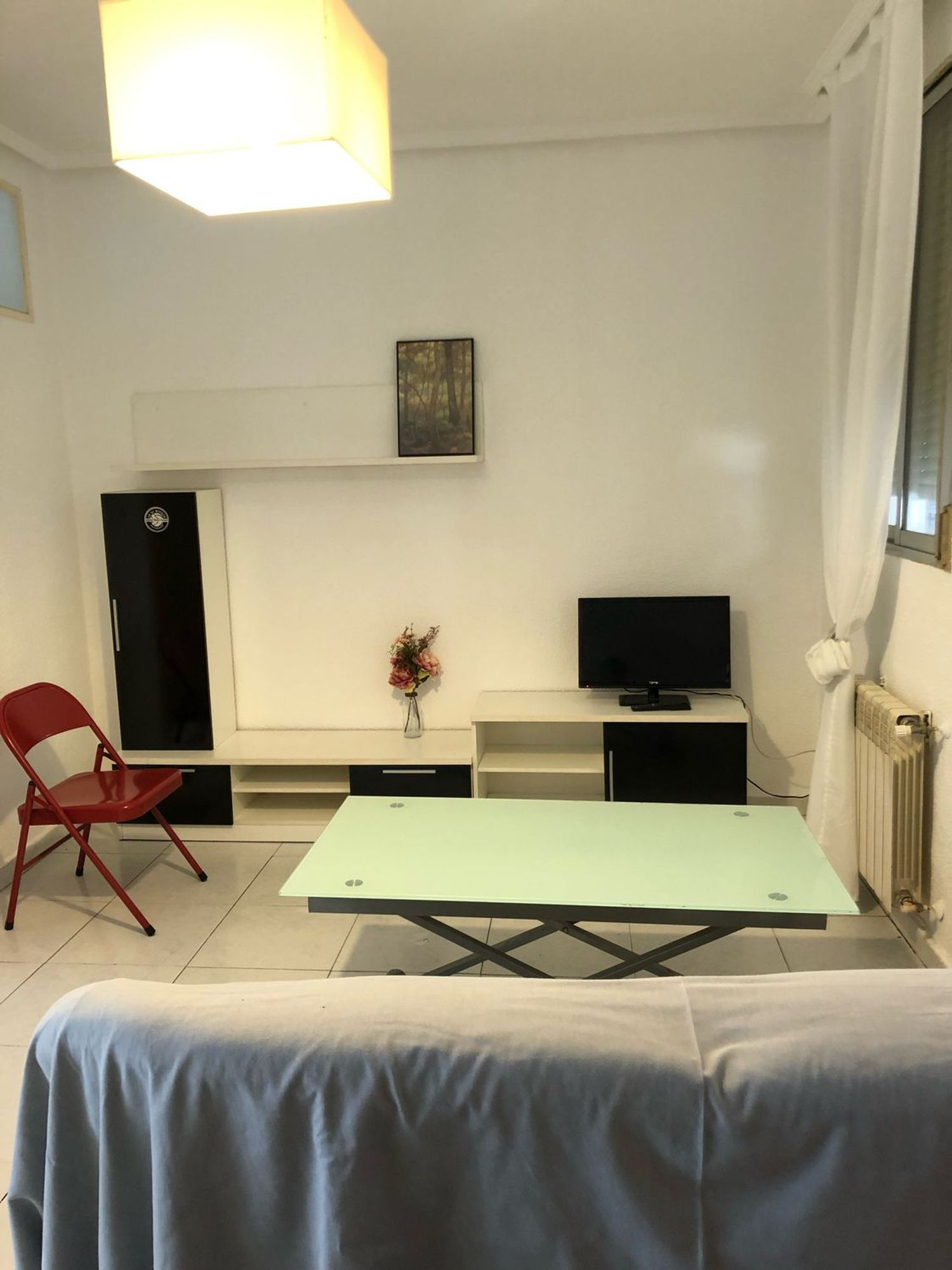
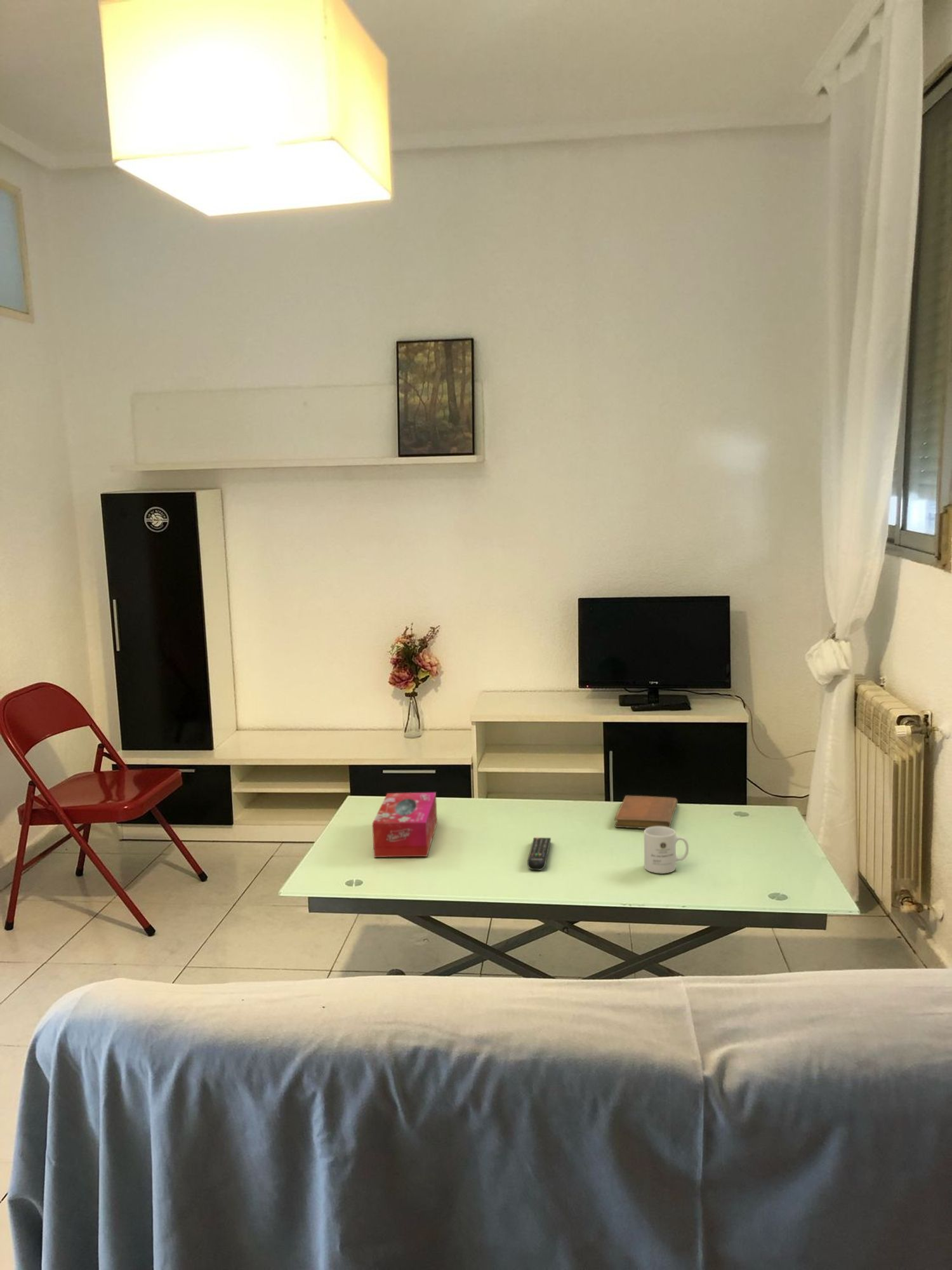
+ remote control [527,837,552,871]
+ notebook [614,795,678,829]
+ mug [644,826,689,874]
+ tissue box [372,792,438,858]
